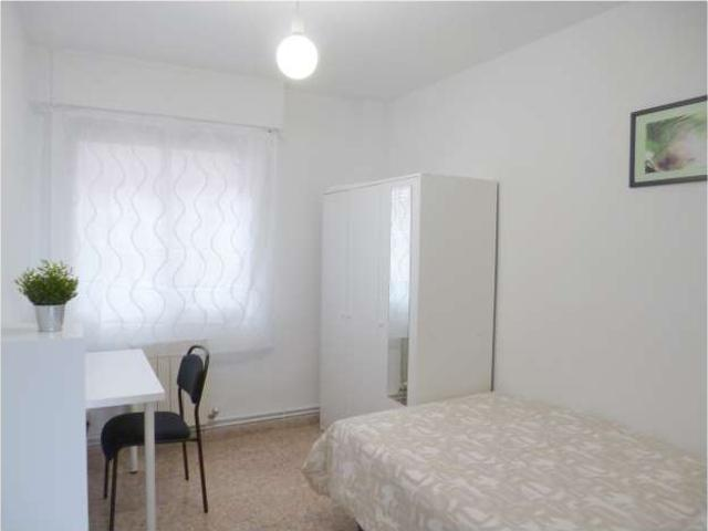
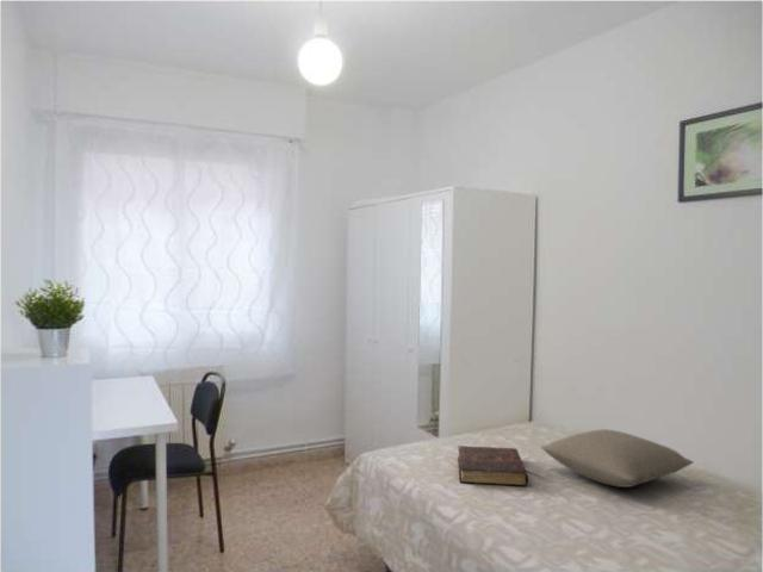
+ pillow [539,428,695,489]
+ book [457,444,529,487]
